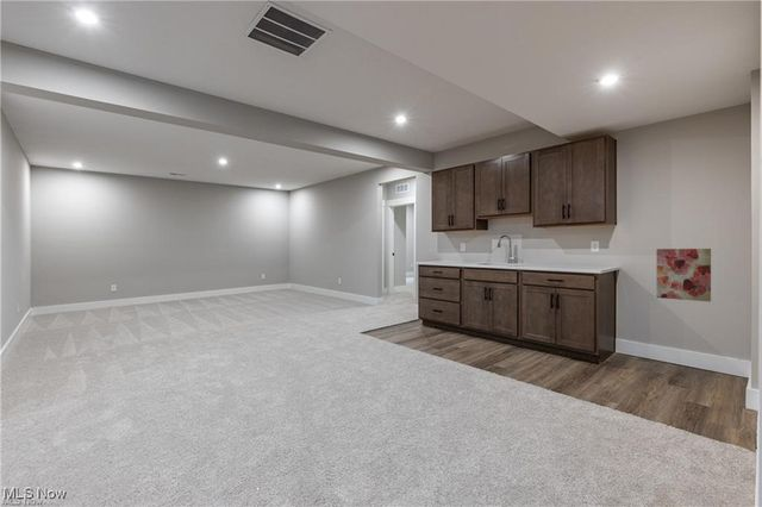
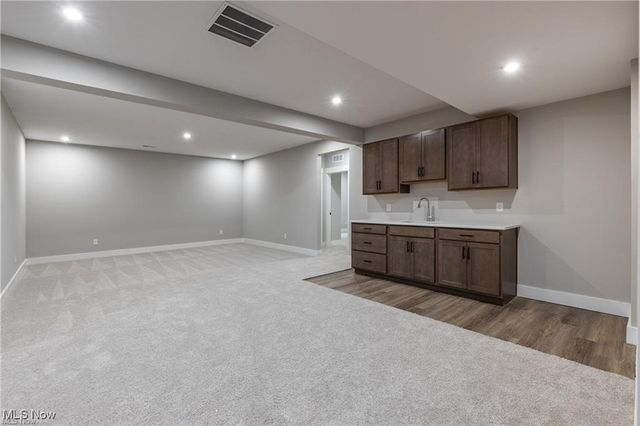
- wall art [656,248,712,303]
